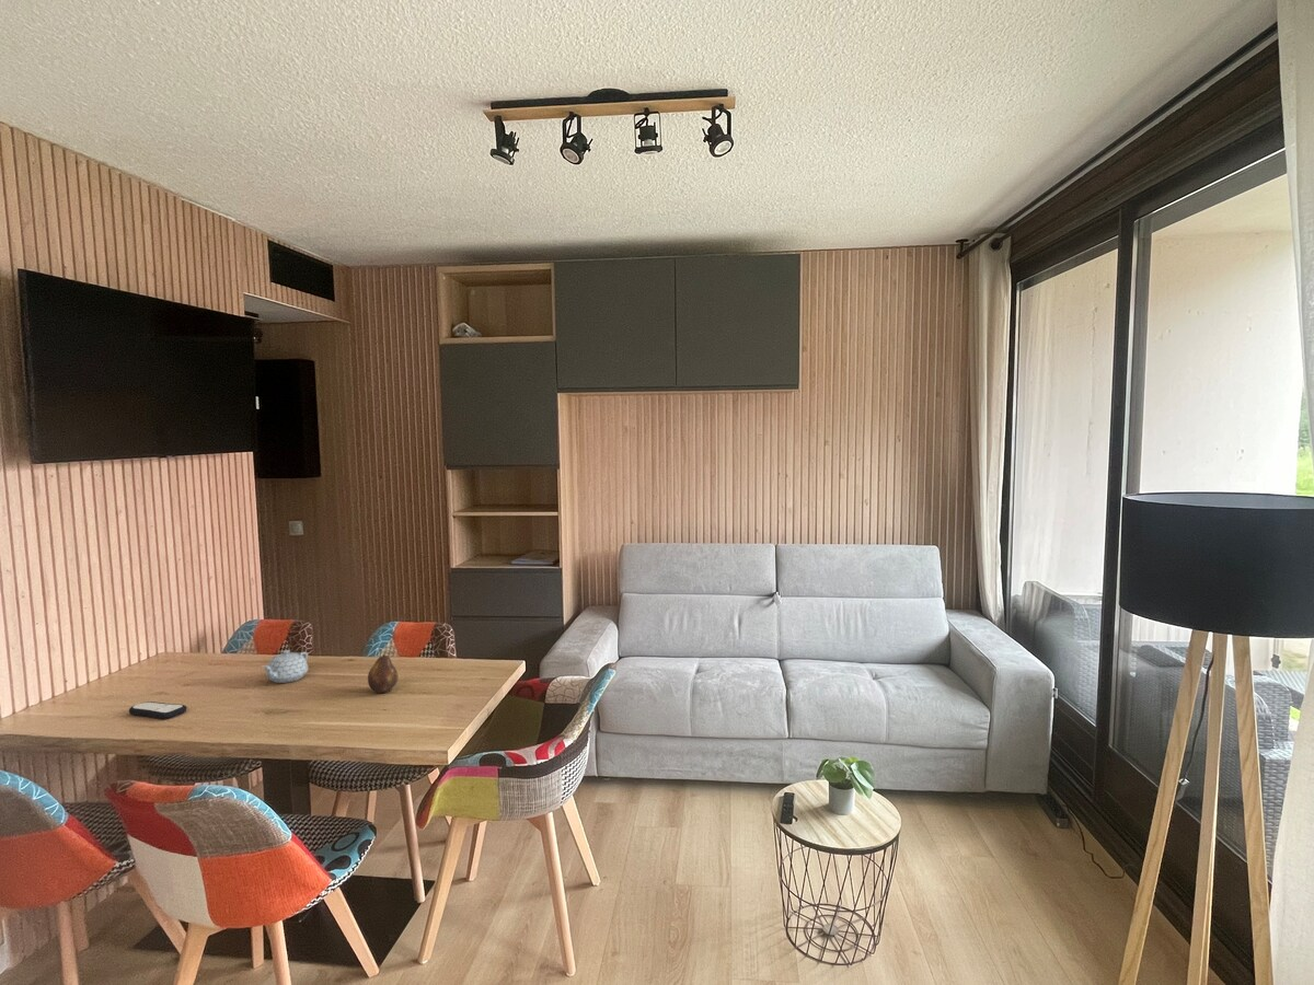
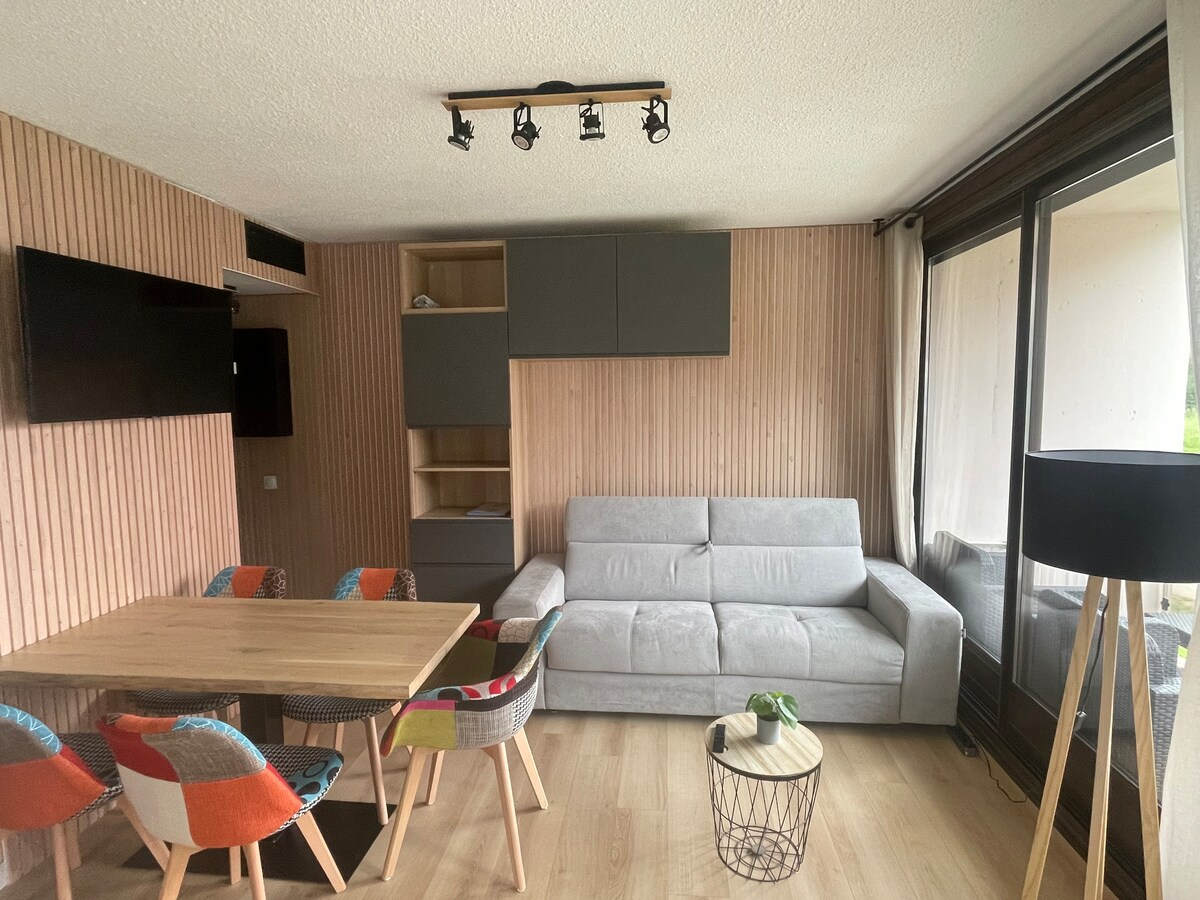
- remote control [128,700,188,720]
- fruit [367,653,400,694]
- teapot [262,649,309,684]
